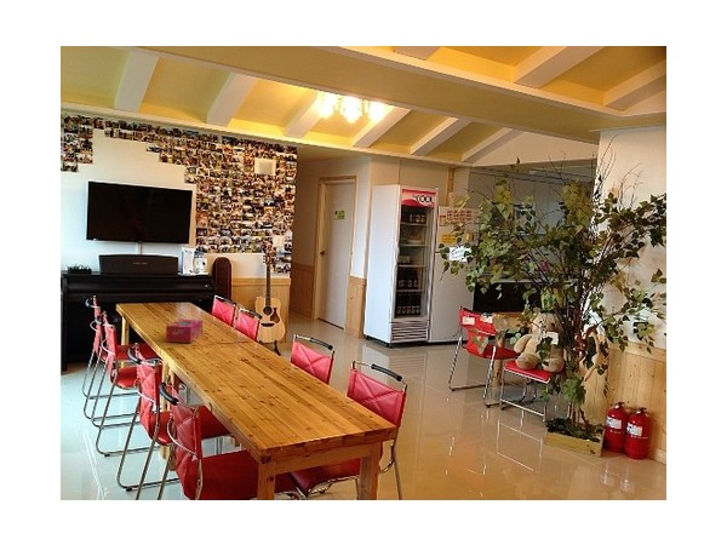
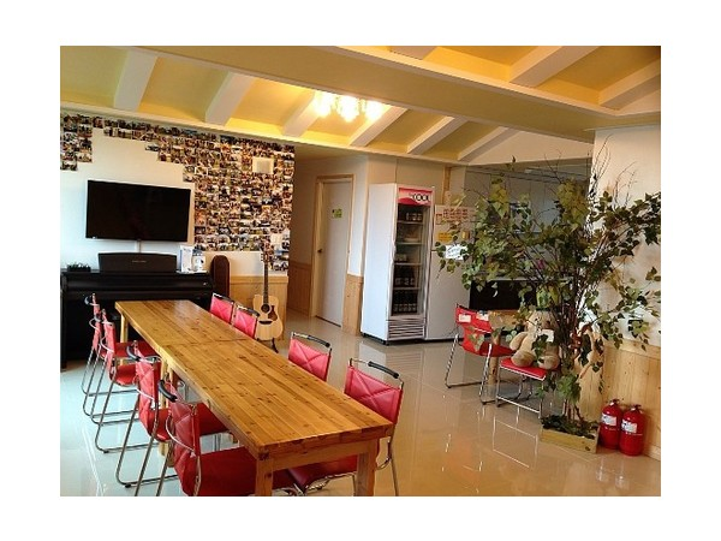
- tissue box [165,319,204,344]
